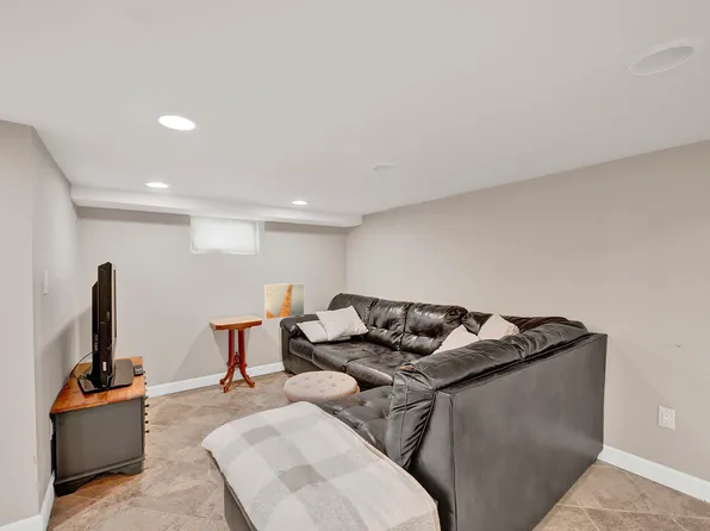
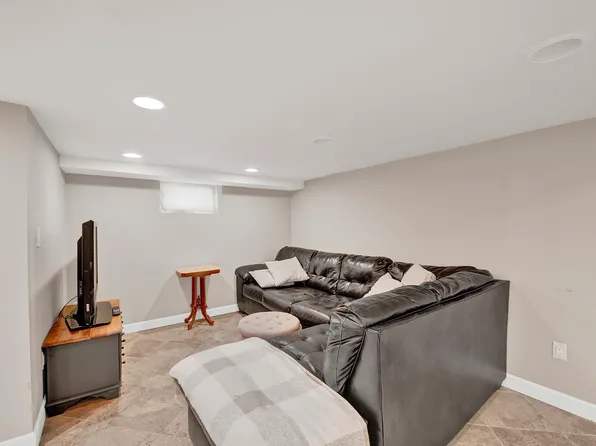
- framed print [264,282,306,320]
